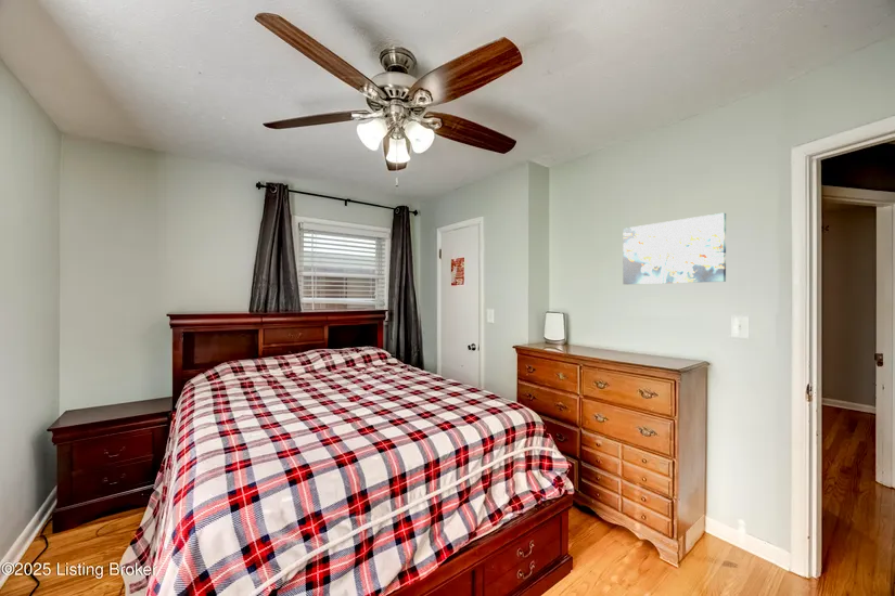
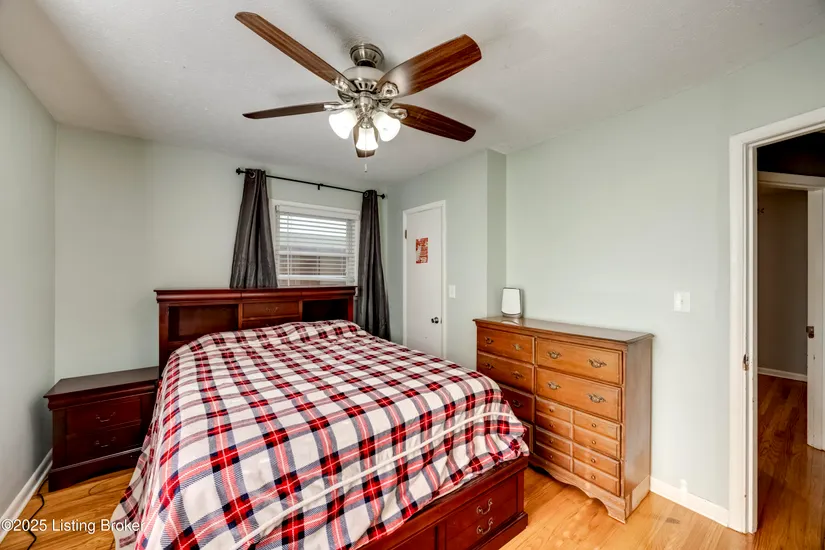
- wall art [622,212,727,285]
